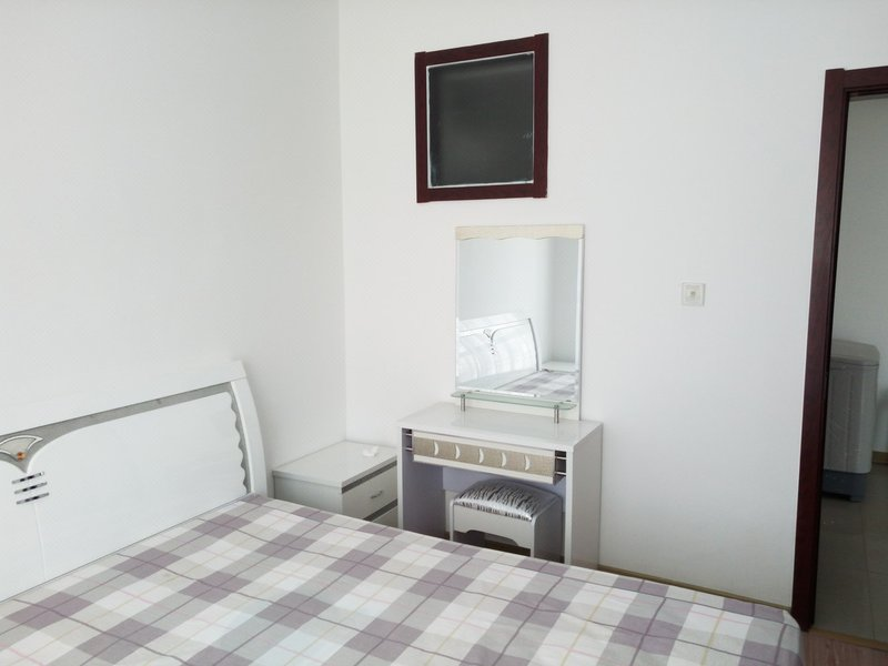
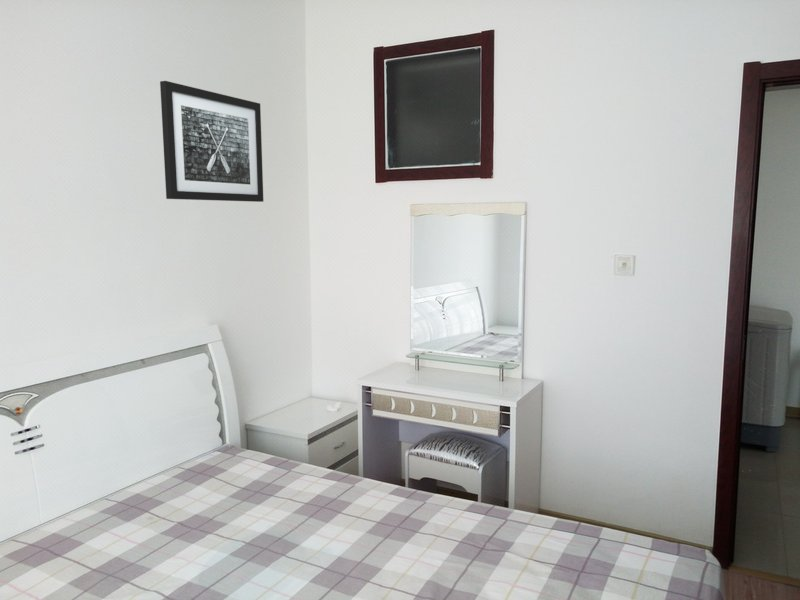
+ wall art [159,80,264,203]
